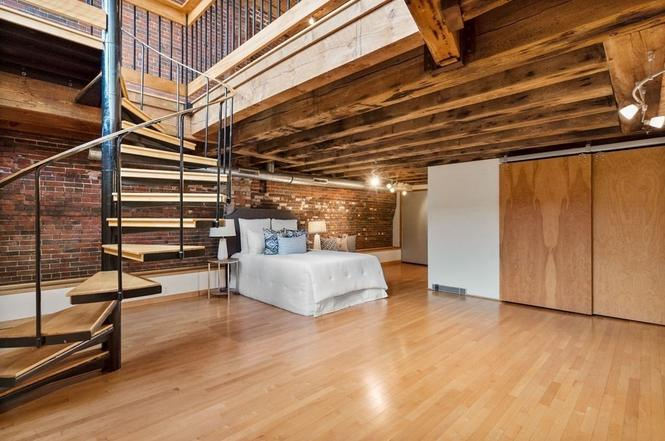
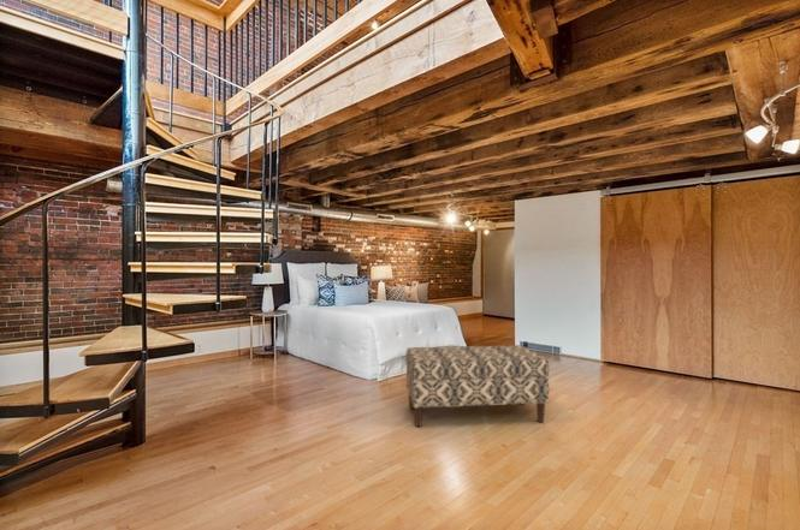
+ bench [404,344,550,428]
